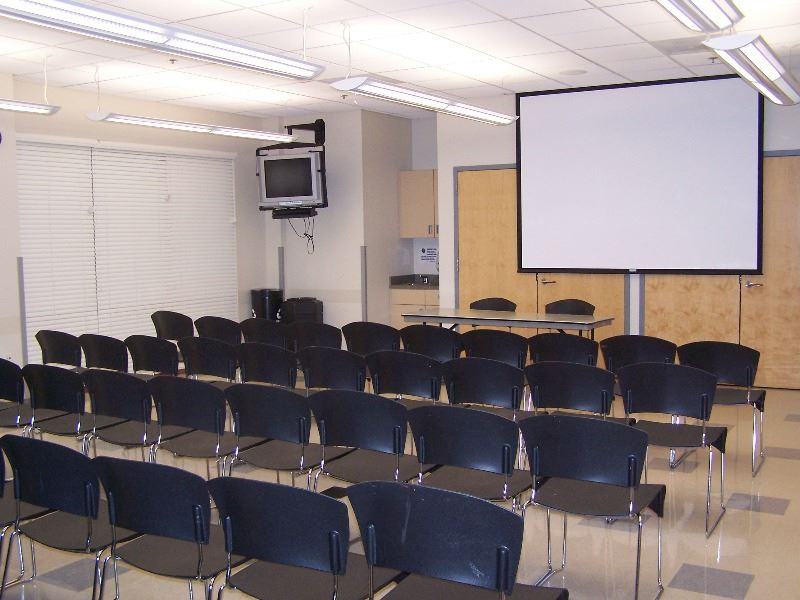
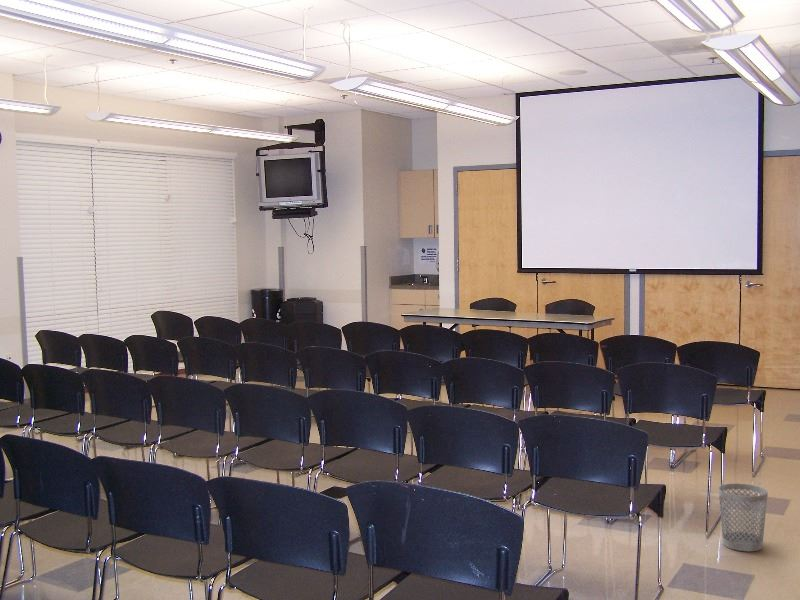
+ wastebasket [718,483,769,552]
